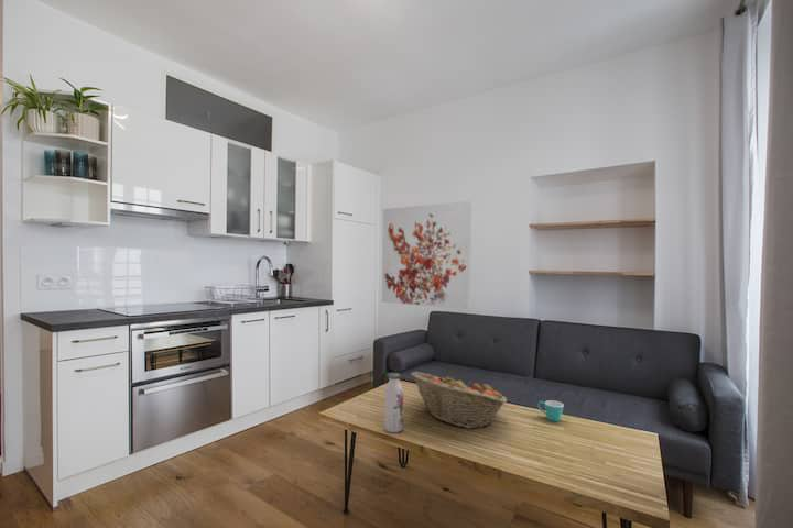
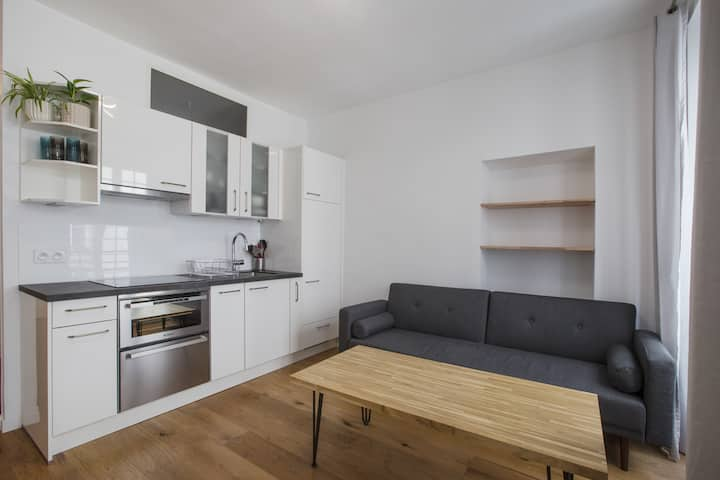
- fruit basket [410,371,508,430]
- mug [536,399,565,424]
- water bottle [383,372,404,433]
- wall art [381,200,472,310]
